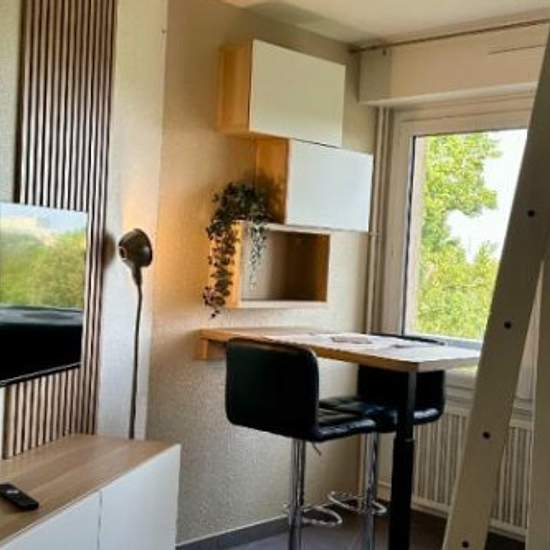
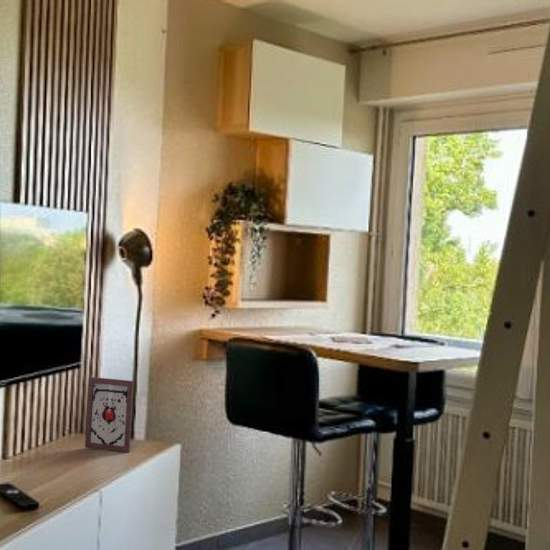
+ picture frame [84,376,135,453]
